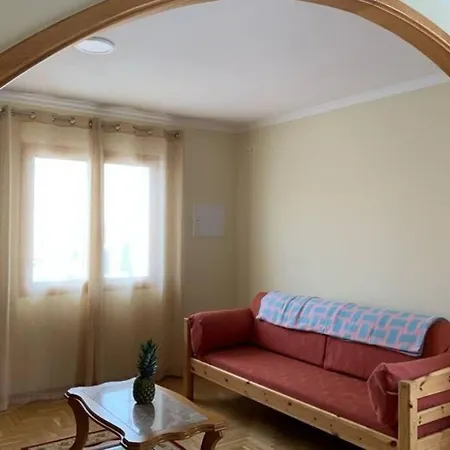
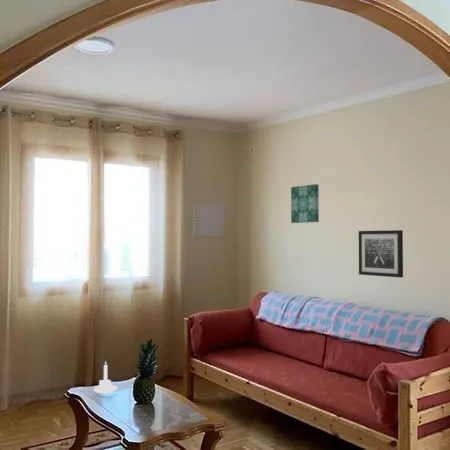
+ wall art [290,183,320,224]
+ wall art [358,229,404,278]
+ candle holder [93,360,118,394]
